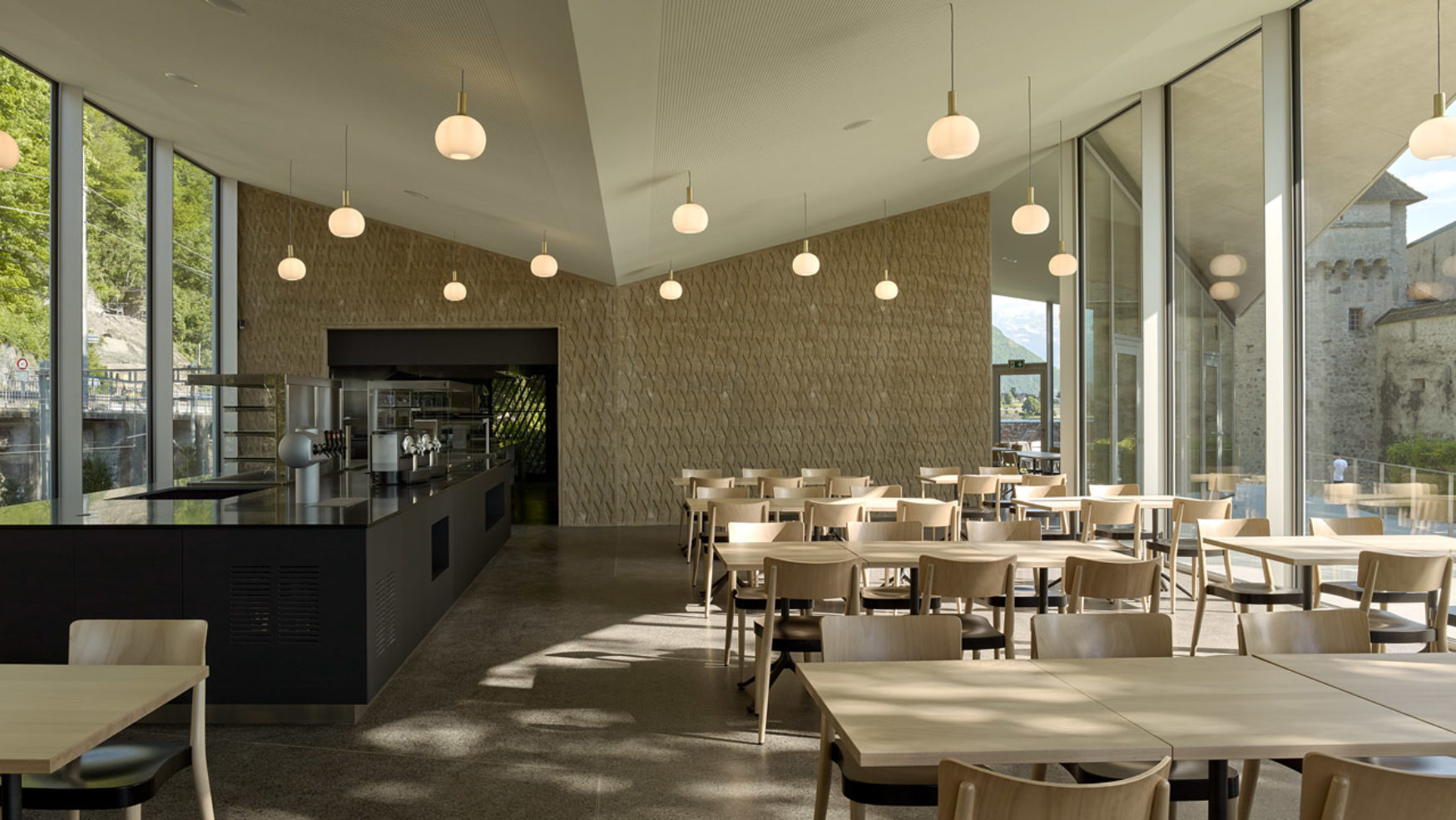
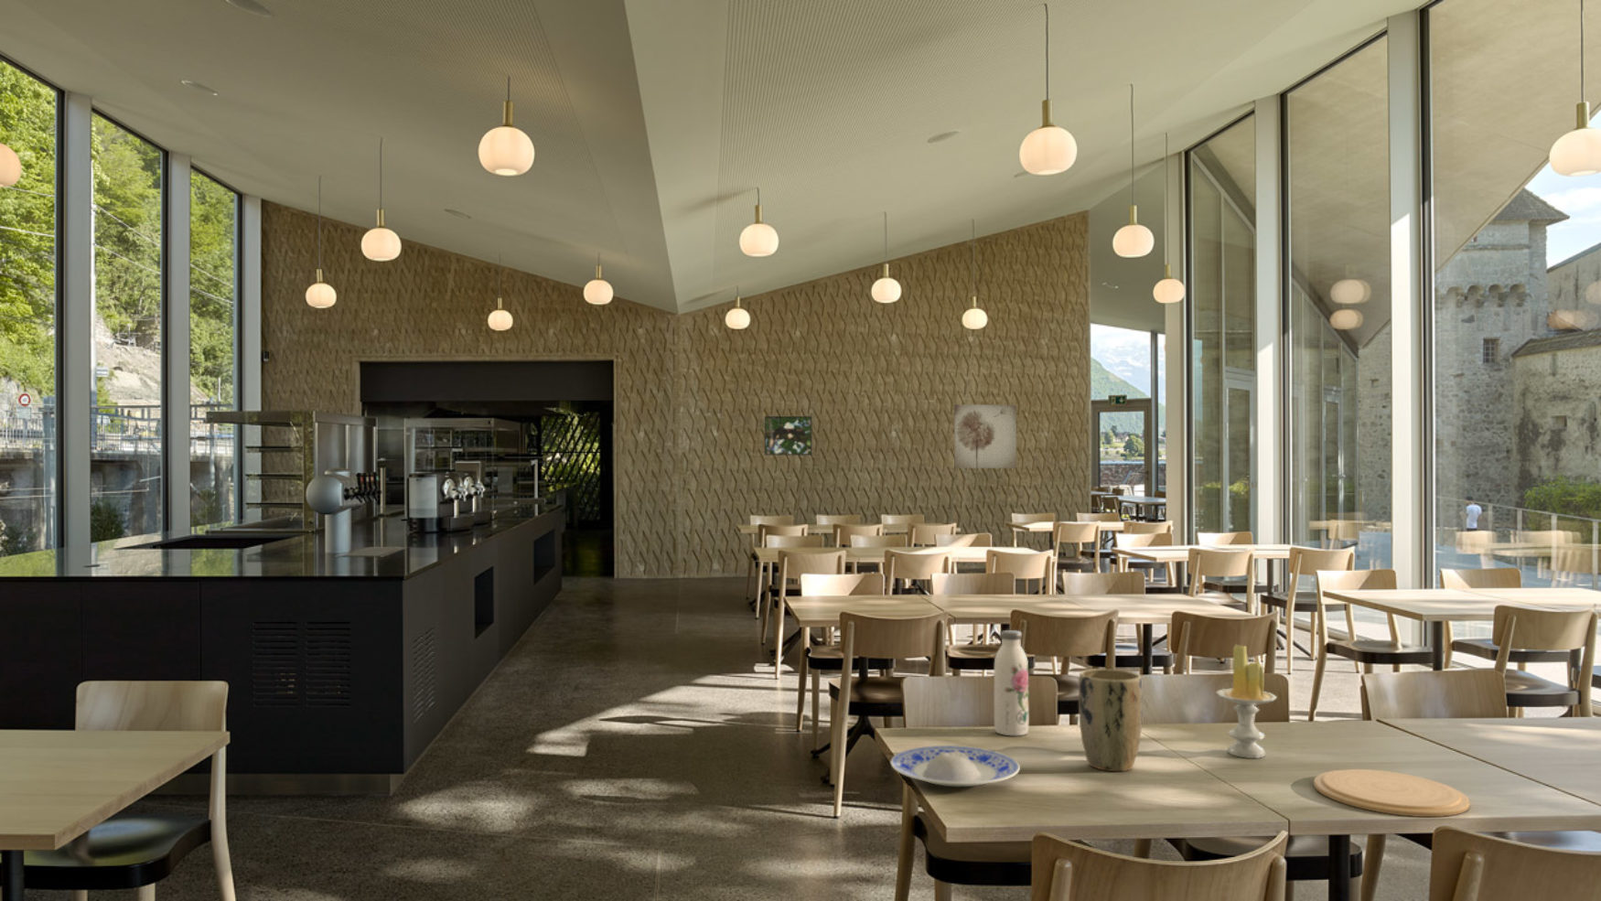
+ plate [1313,768,1471,817]
+ water bottle [994,630,1029,736]
+ wall art [953,403,1017,469]
+ plant pot [1078,668,1144,772]
+ plate [890,745,1022,788]
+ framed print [764,415,813,456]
+ candle [1215,644,1278,759]
